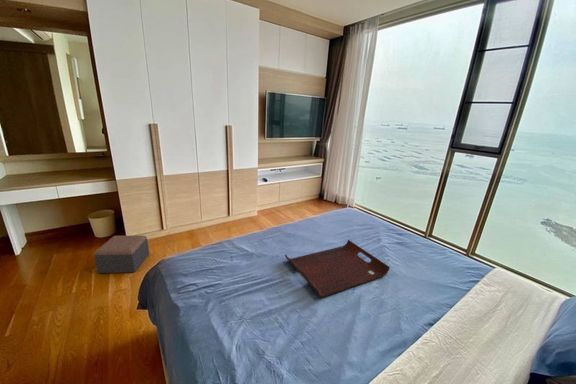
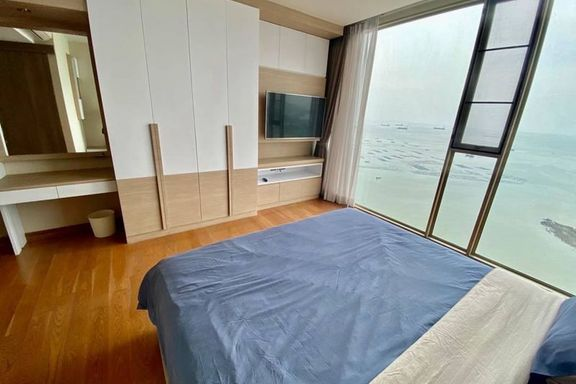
- serving tray [284,239,391,298]
- footstool [94,235,150,274]
